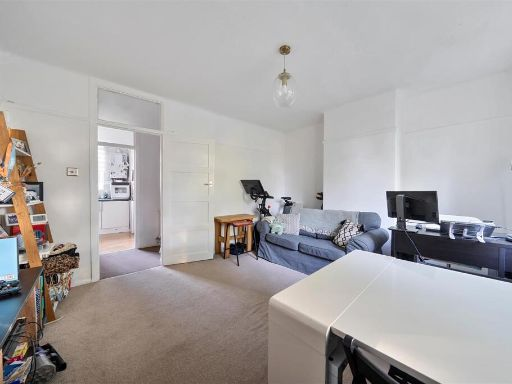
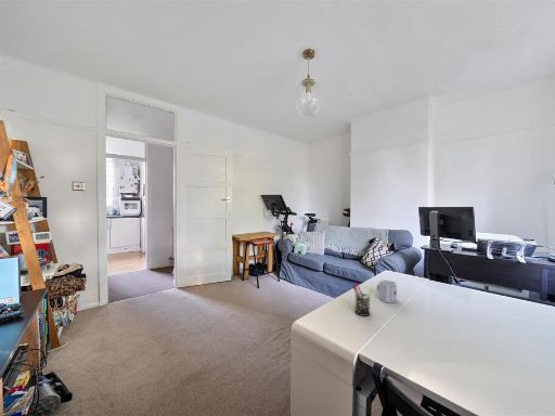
+ cup [376,278,398,303]
+ pen holder [351,282,374,317]
